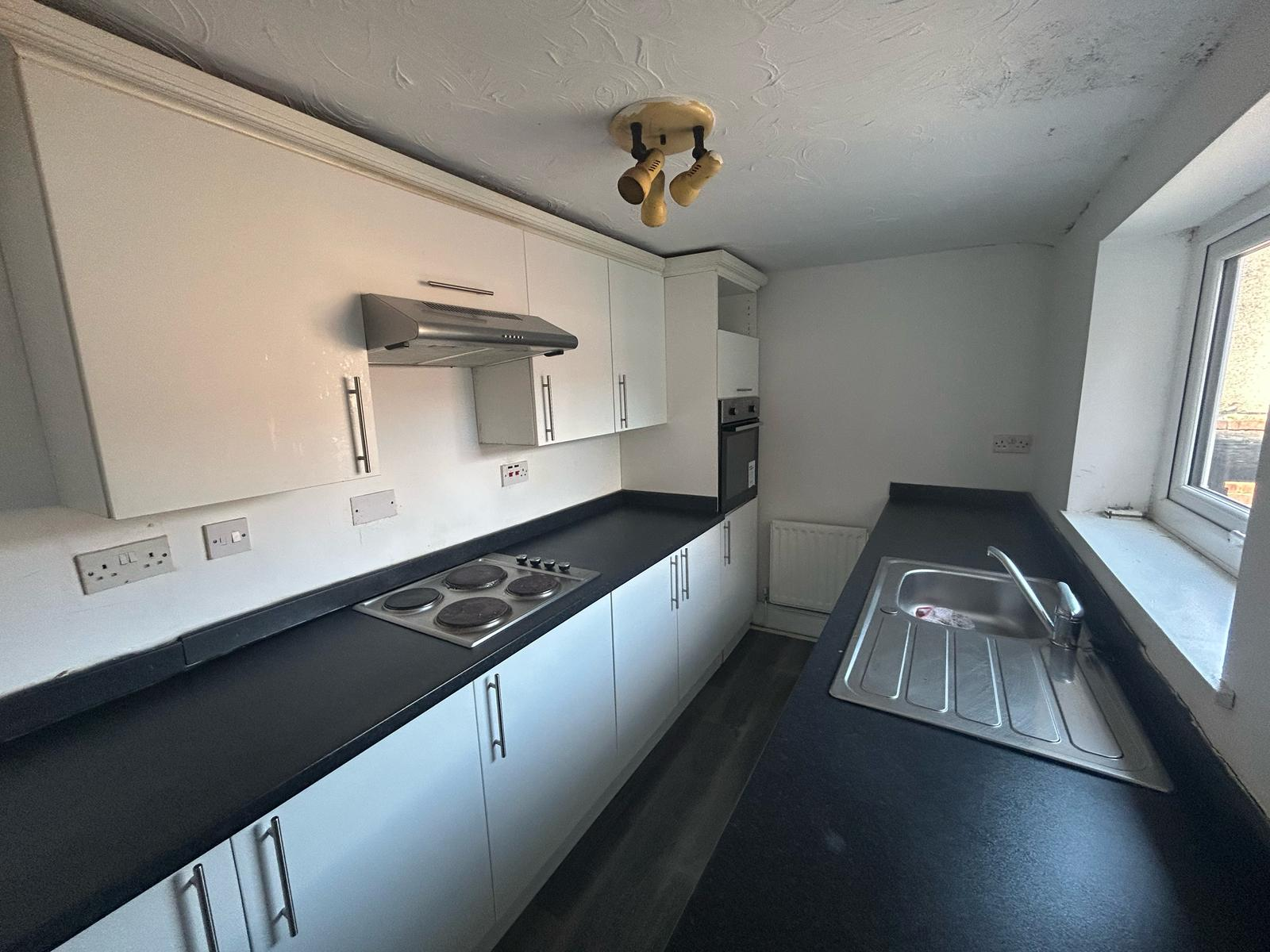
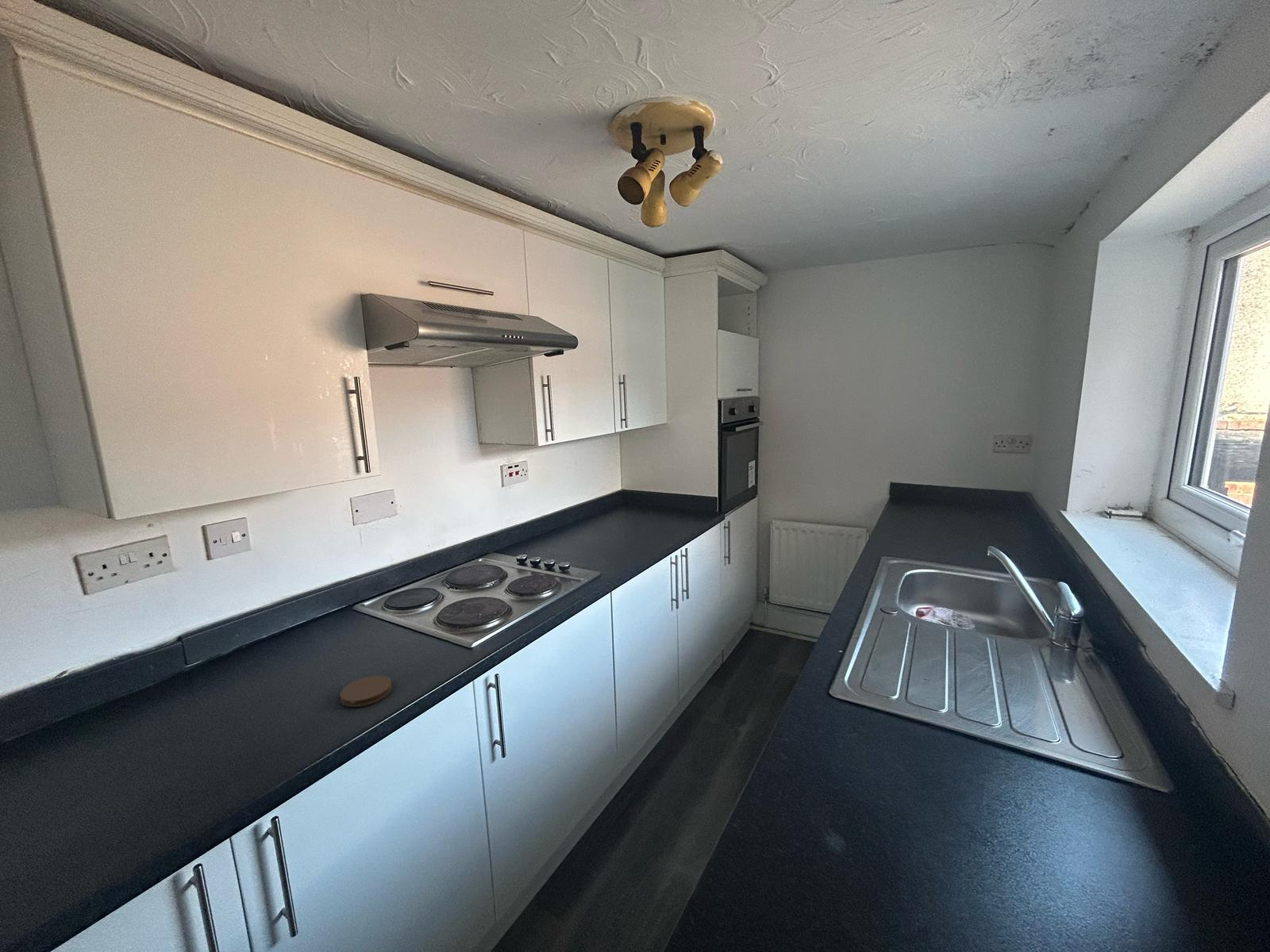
+ coaster [339,674,393,708]
